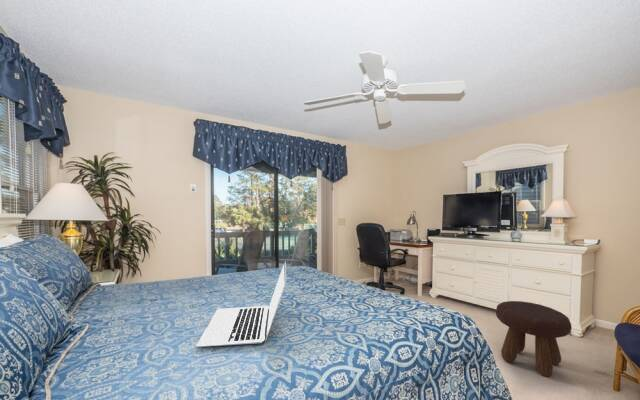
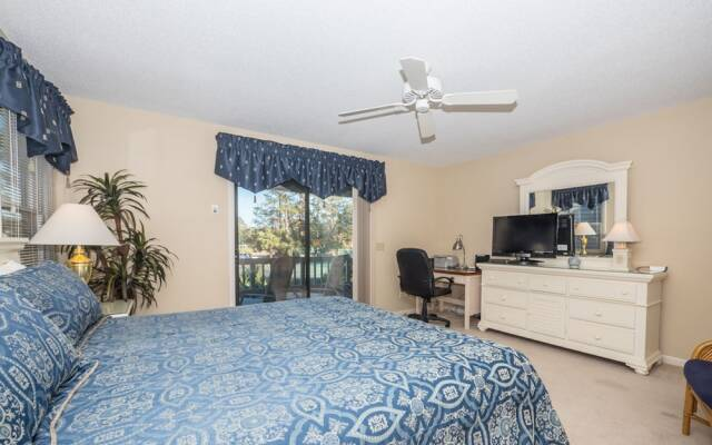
- laptop [196,261,287,348]
- footstool [495,300,573,378]
